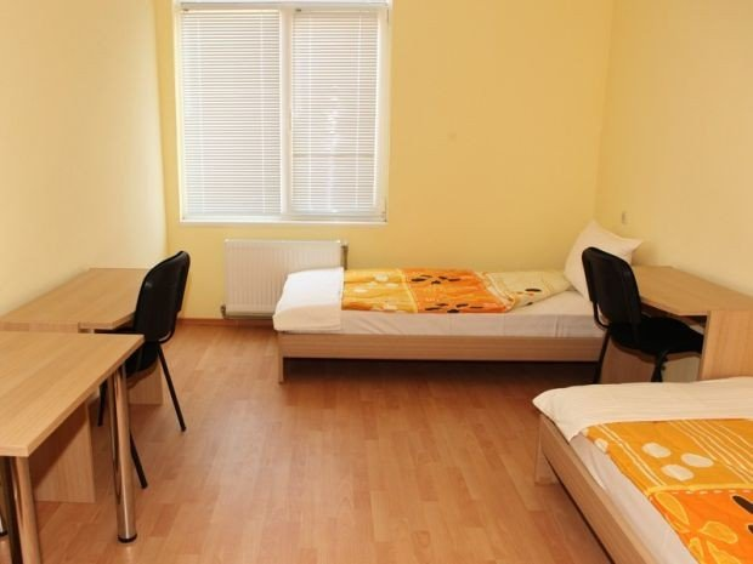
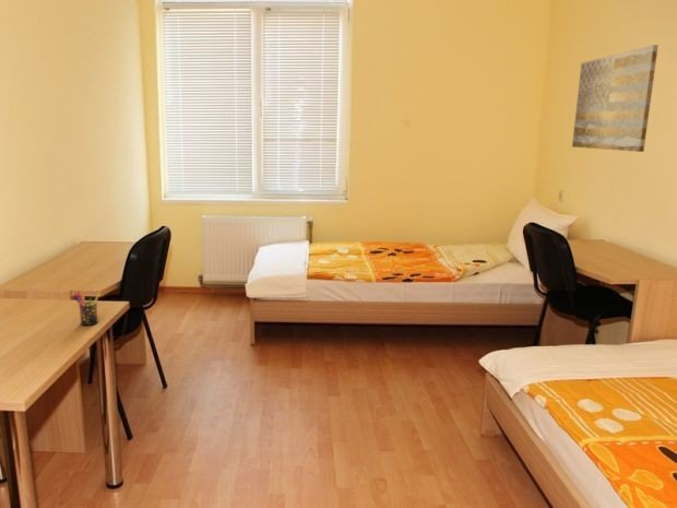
+ pen holder [73,291,100,327]
+ wall art [571,44,660,153]
